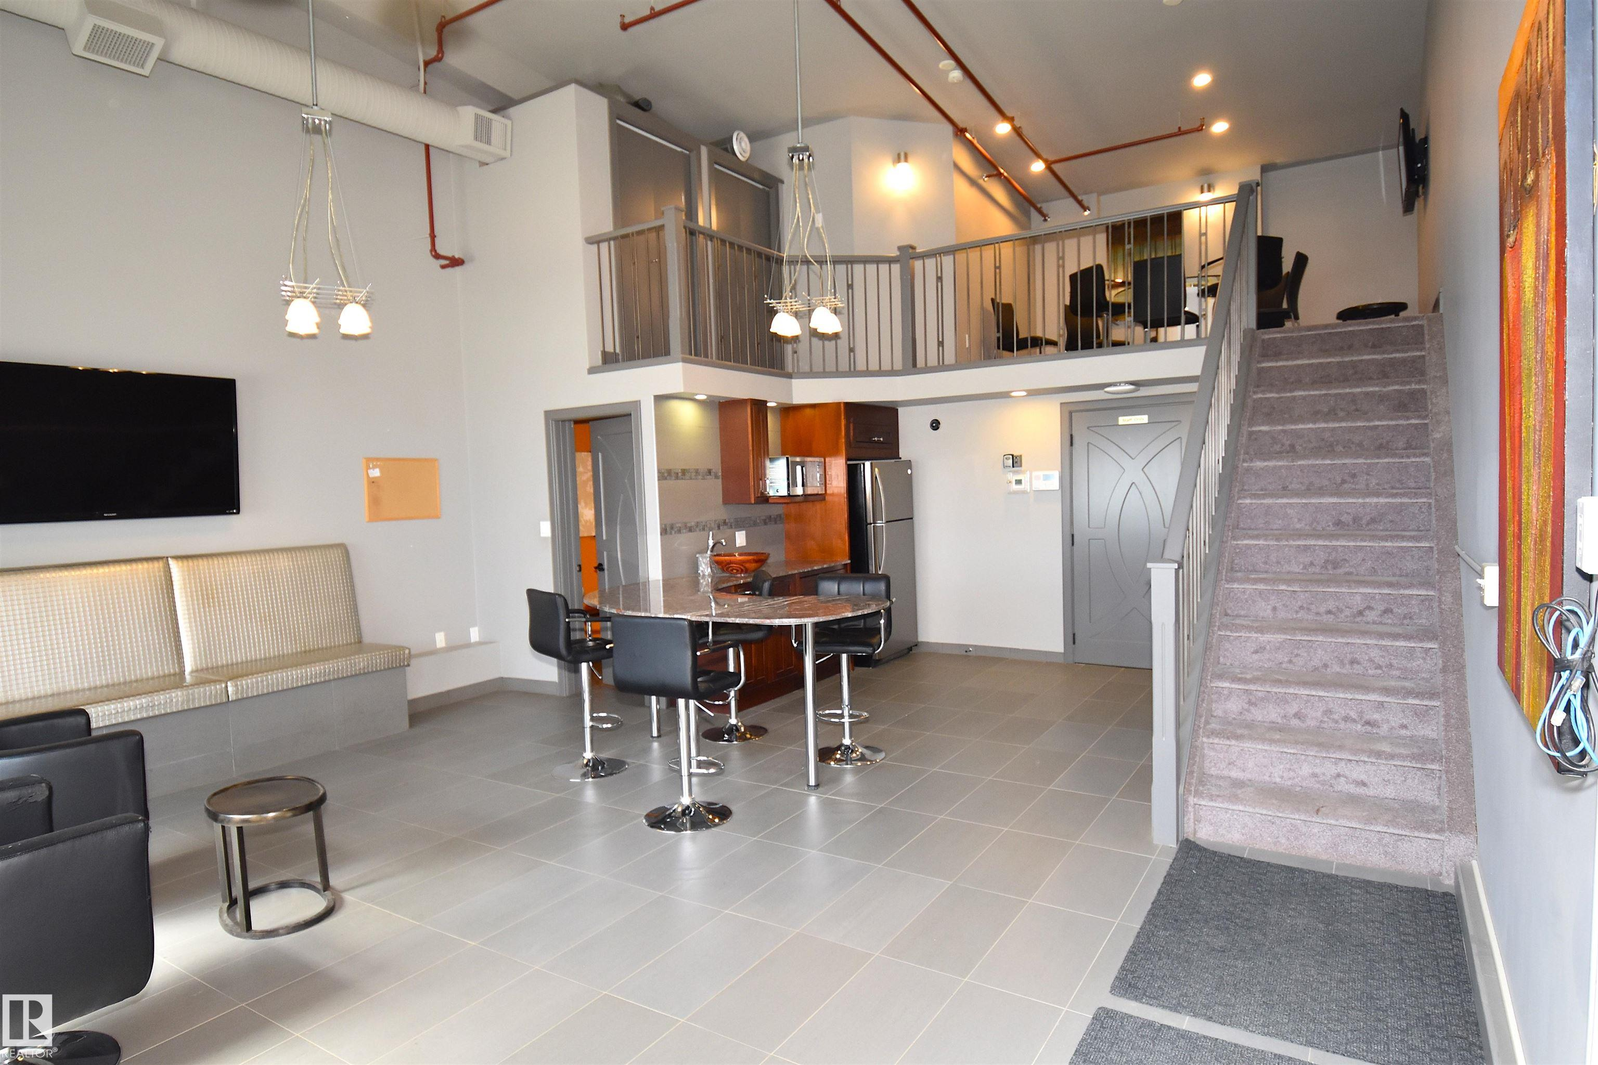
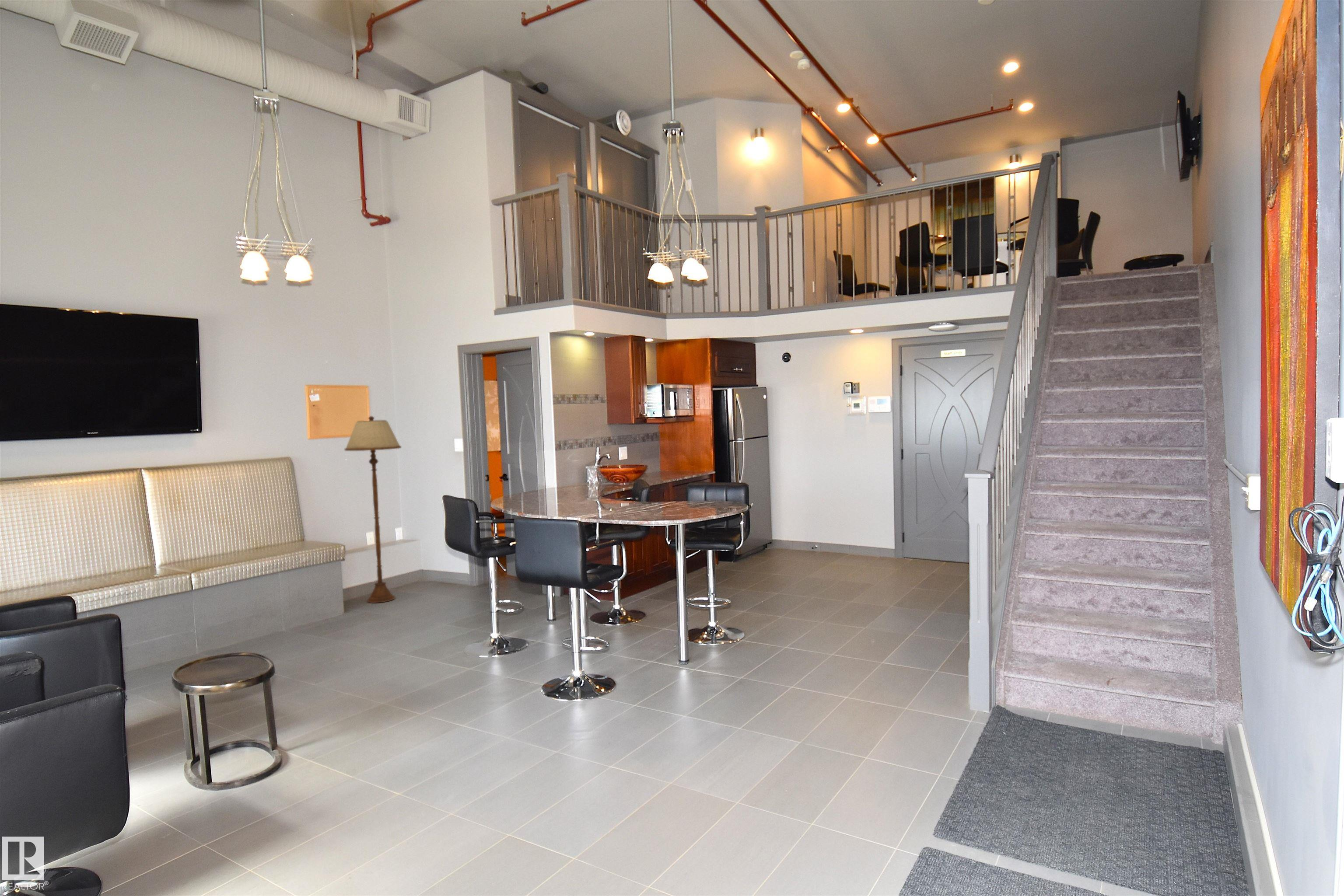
+ floor lamp [344,416,402,603]
